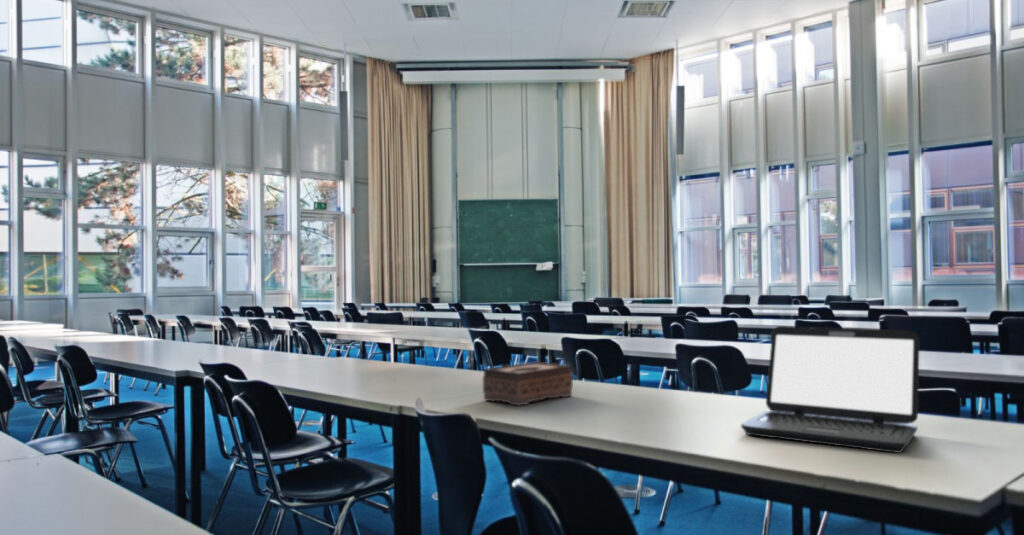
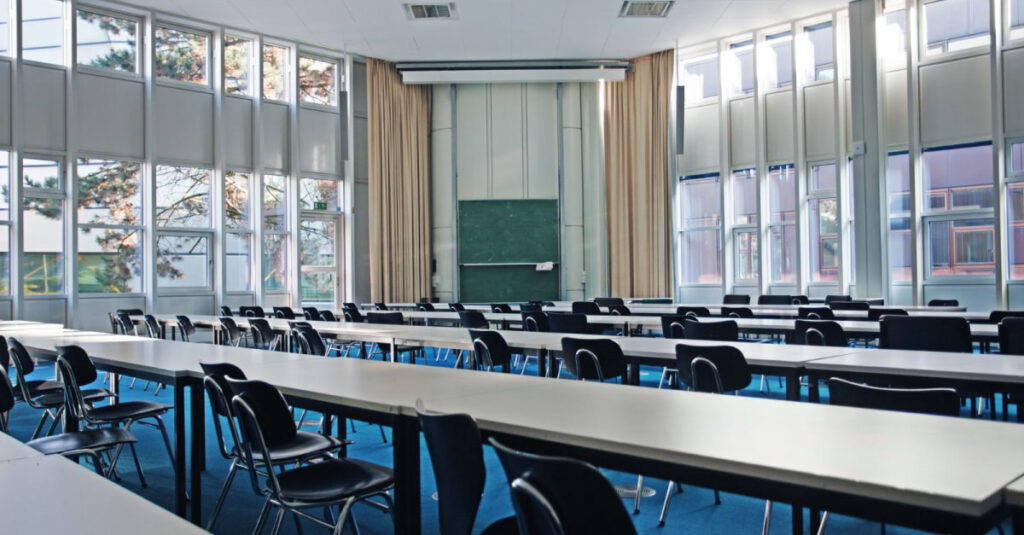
- tissue box [482,361,574,407]
- laptop [740,325,920,454]
